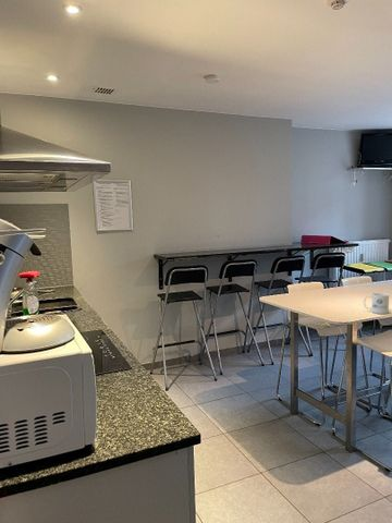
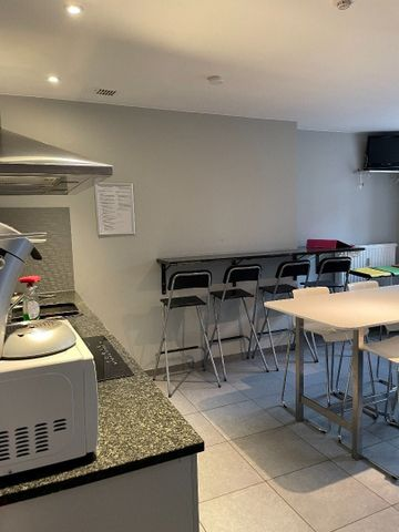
- mug [363,292,390,315]
